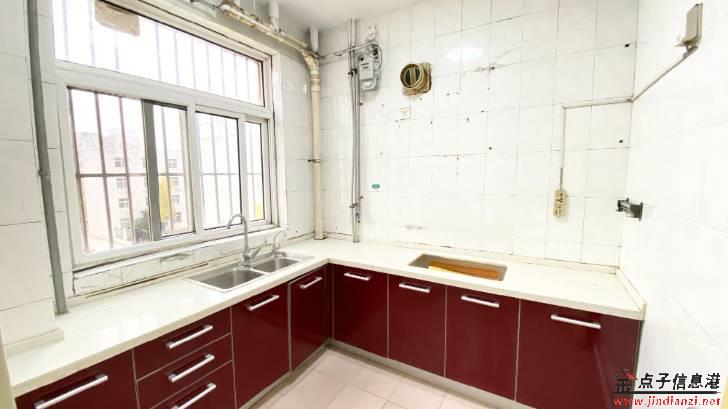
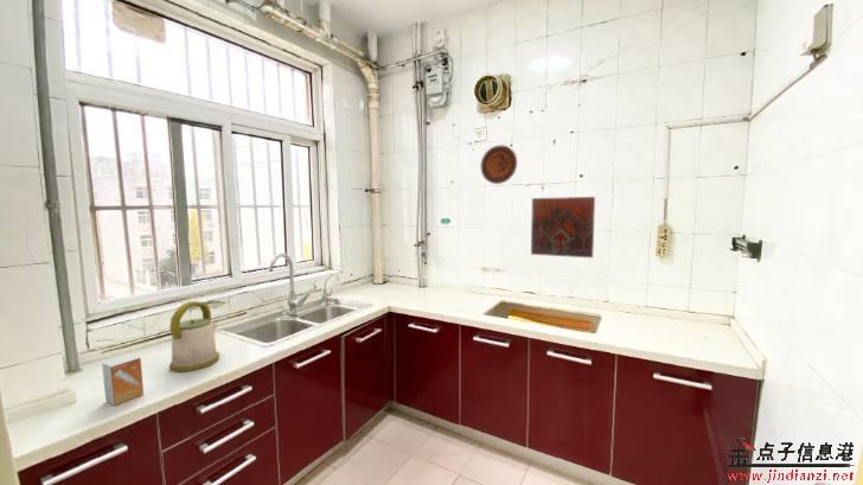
+ decorative plate [479,143,518,185]
+ kettle [168,300,220,372]
+ small box [101,353,145,407]
+ decorative tile [530,196,596,259]
